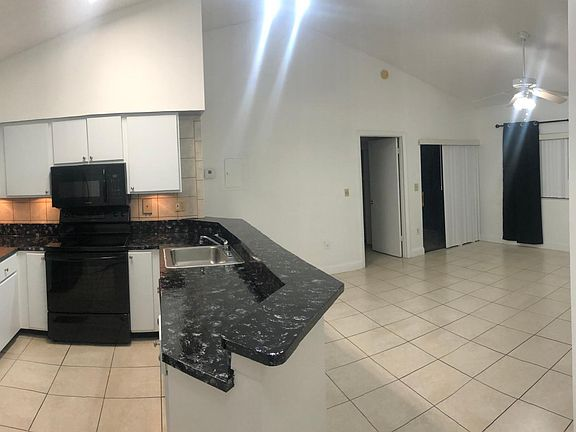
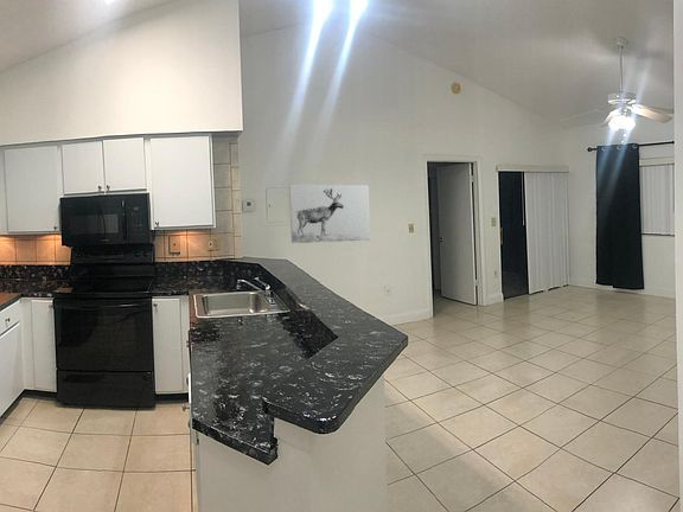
+ wall art [288,184,371,244]
